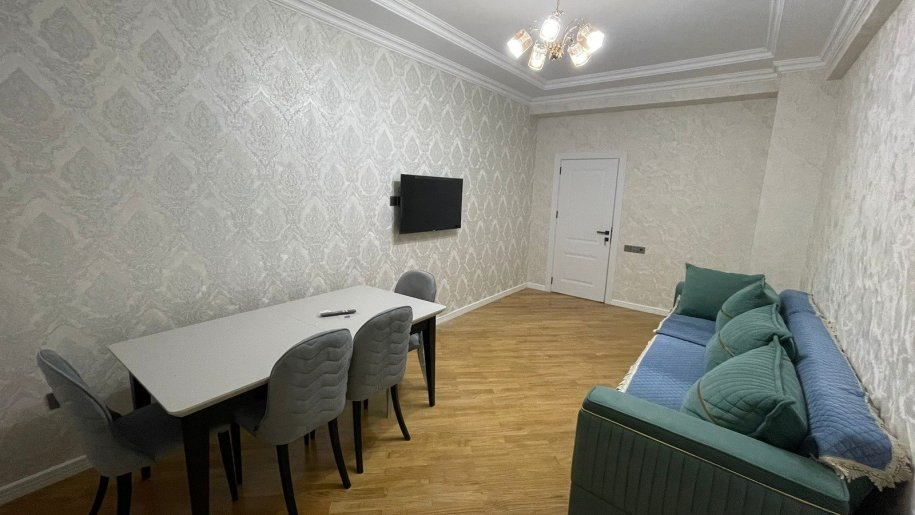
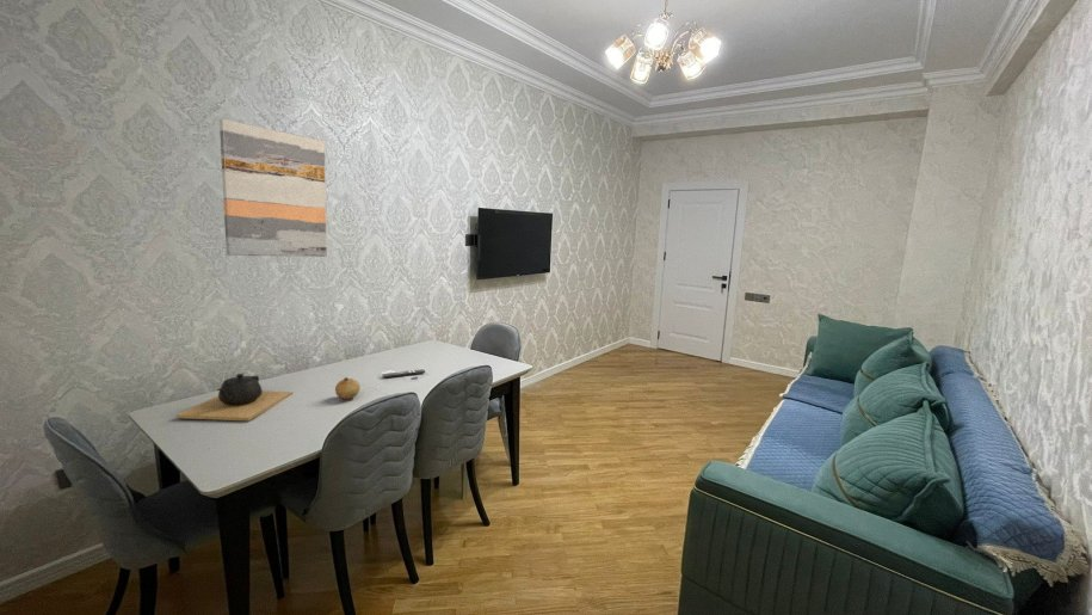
+ fruit [334,376,362,401]
+ teapot [174,373,294,422]
+ wall art [218,117,328,258]
